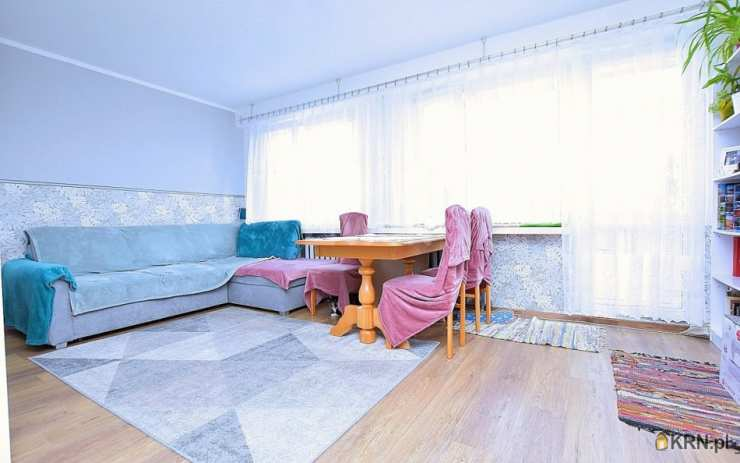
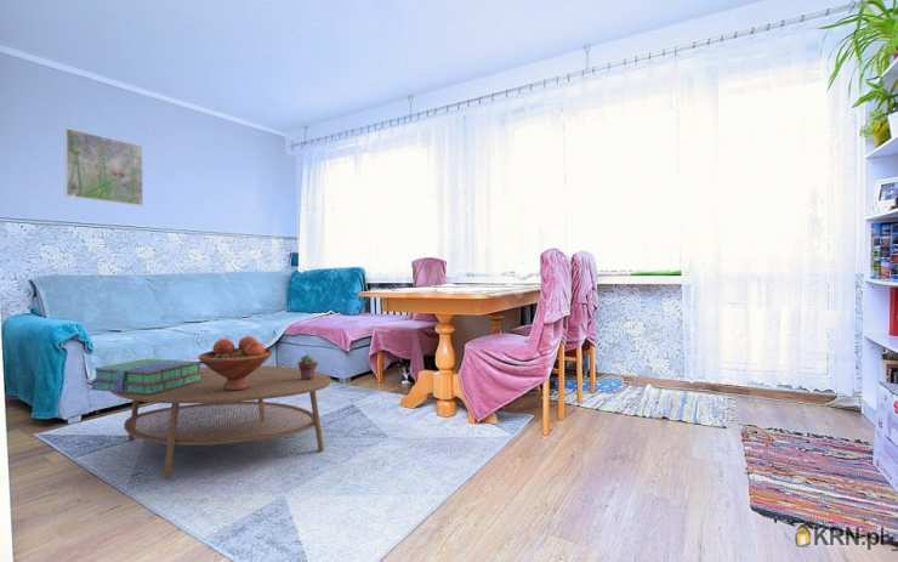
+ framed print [63,127,144,208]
+ coffee table [109,364,333,479]
+ stack of books [89,358,203,394]
+ potted succulent [297,353,319,380]
+ fruit bowl [198,335,274,391]
